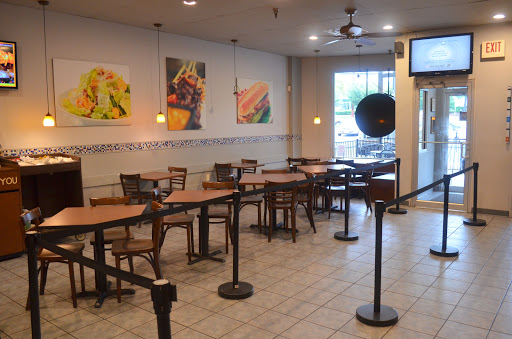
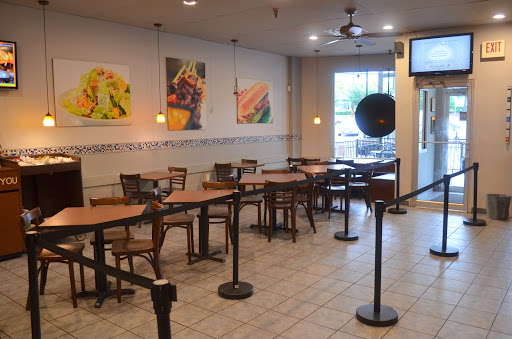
+ waste bin [483,193,512,221]
